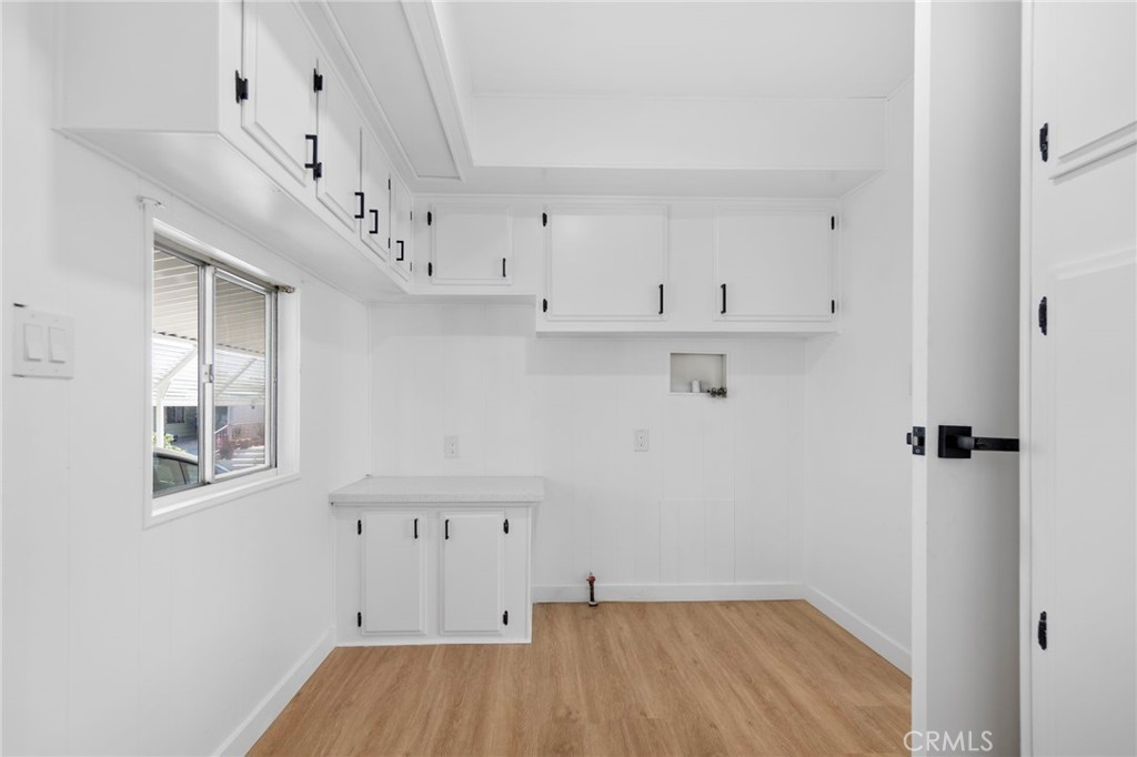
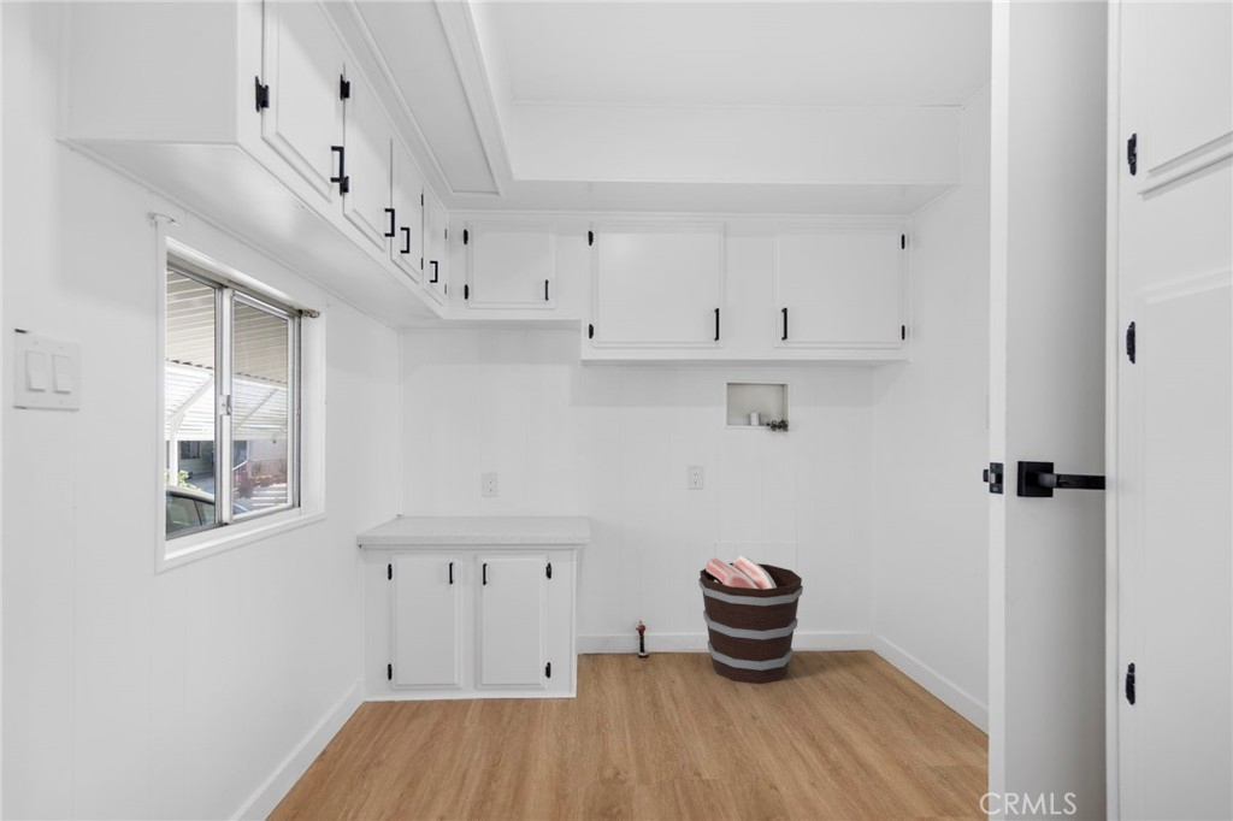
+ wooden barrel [697,555,804,685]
